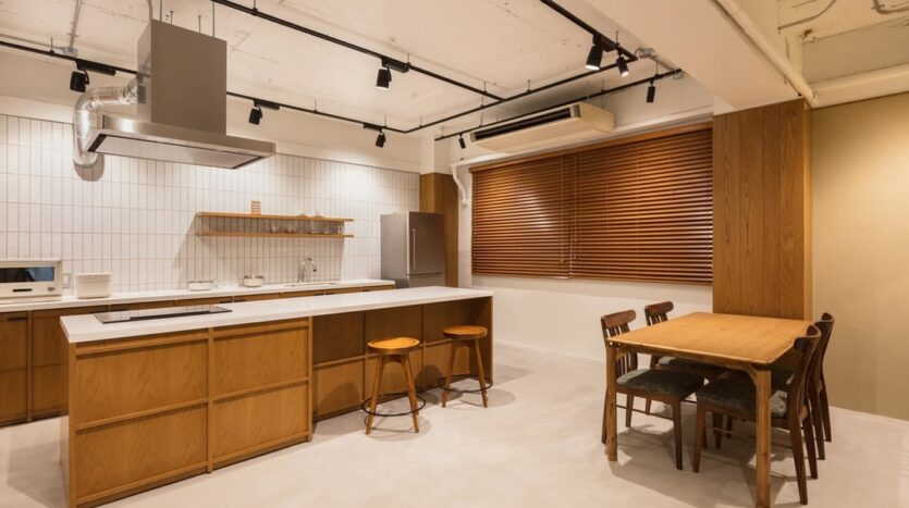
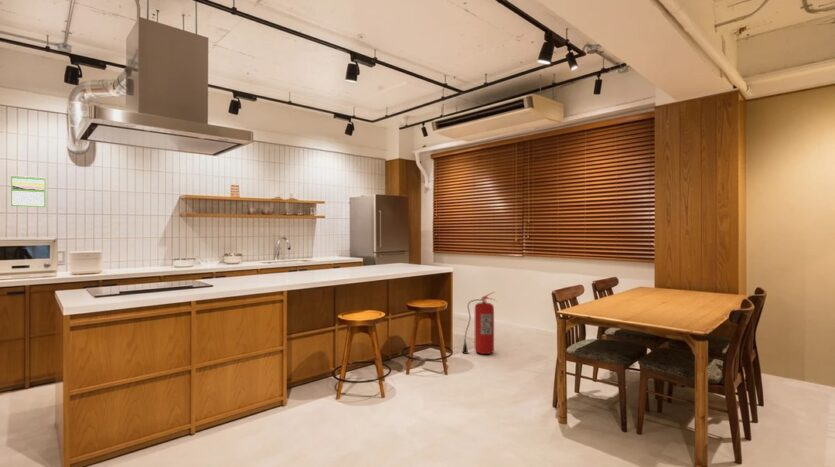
+ calendar [10,174,46,208]
+ fire extinguisher [461,291,498,355]
